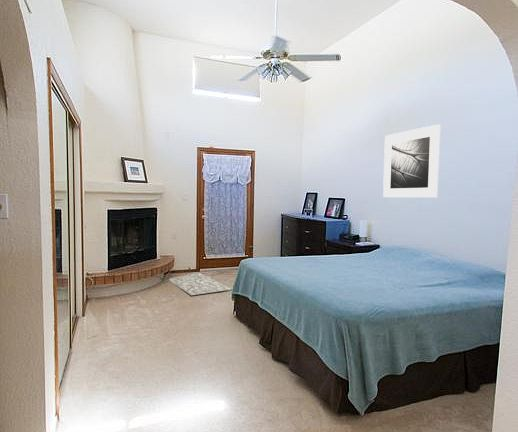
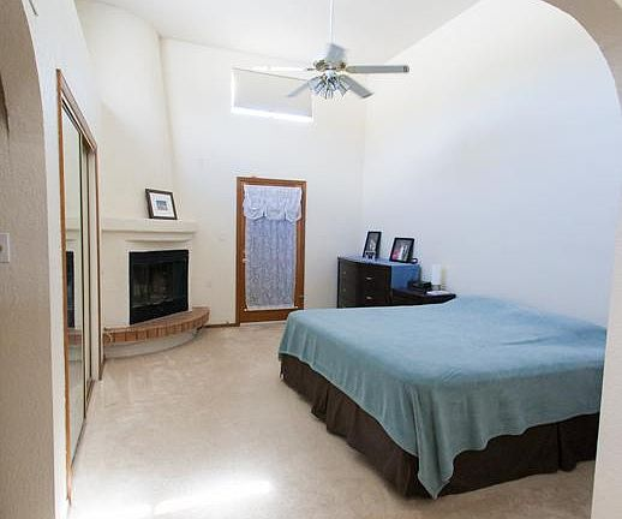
- rug [168,271,233,297]
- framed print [382,123,441,199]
